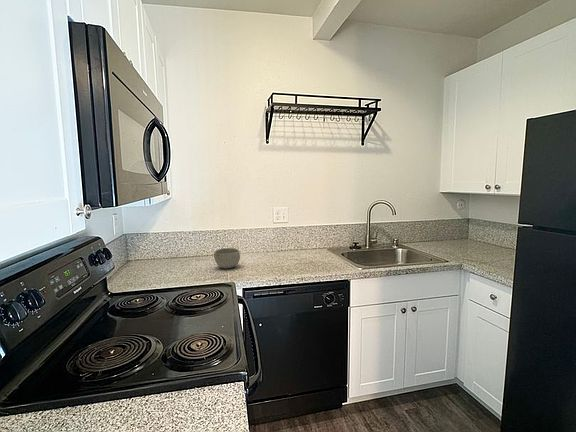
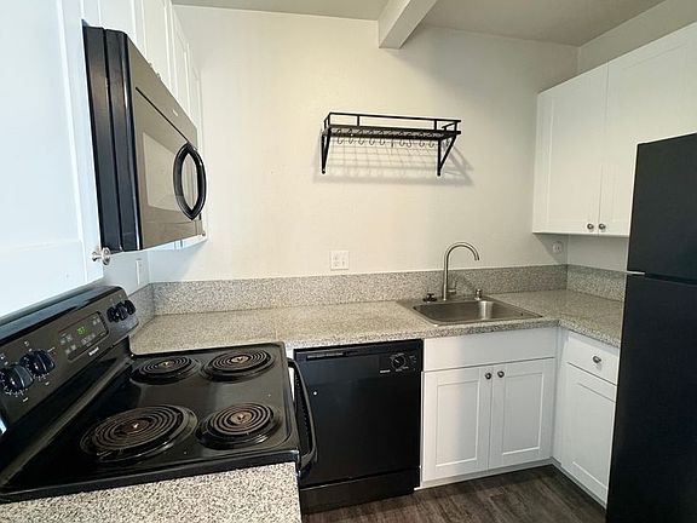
- bowl [213,247,241,269]
